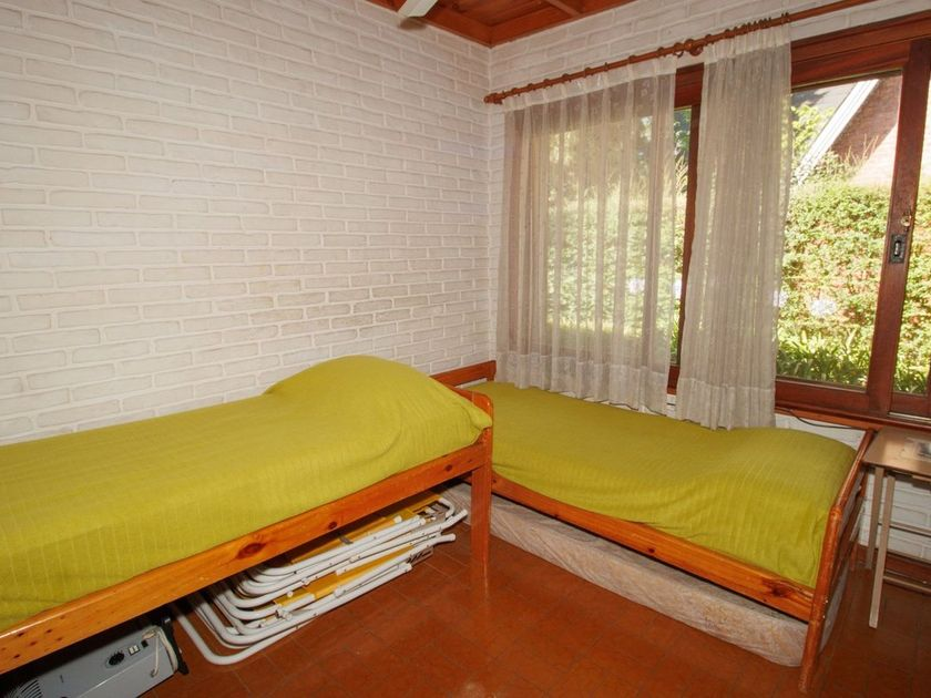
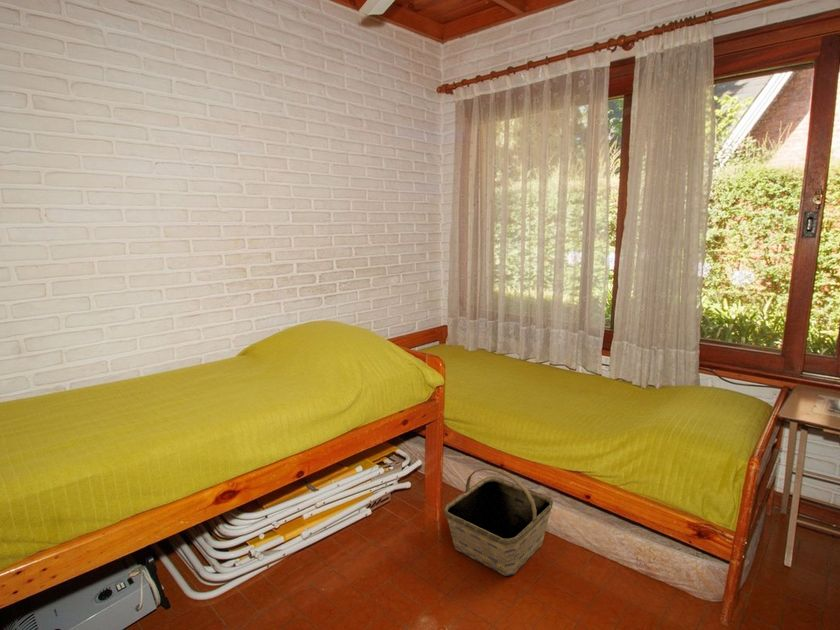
+ basket [443,466,554,577]
